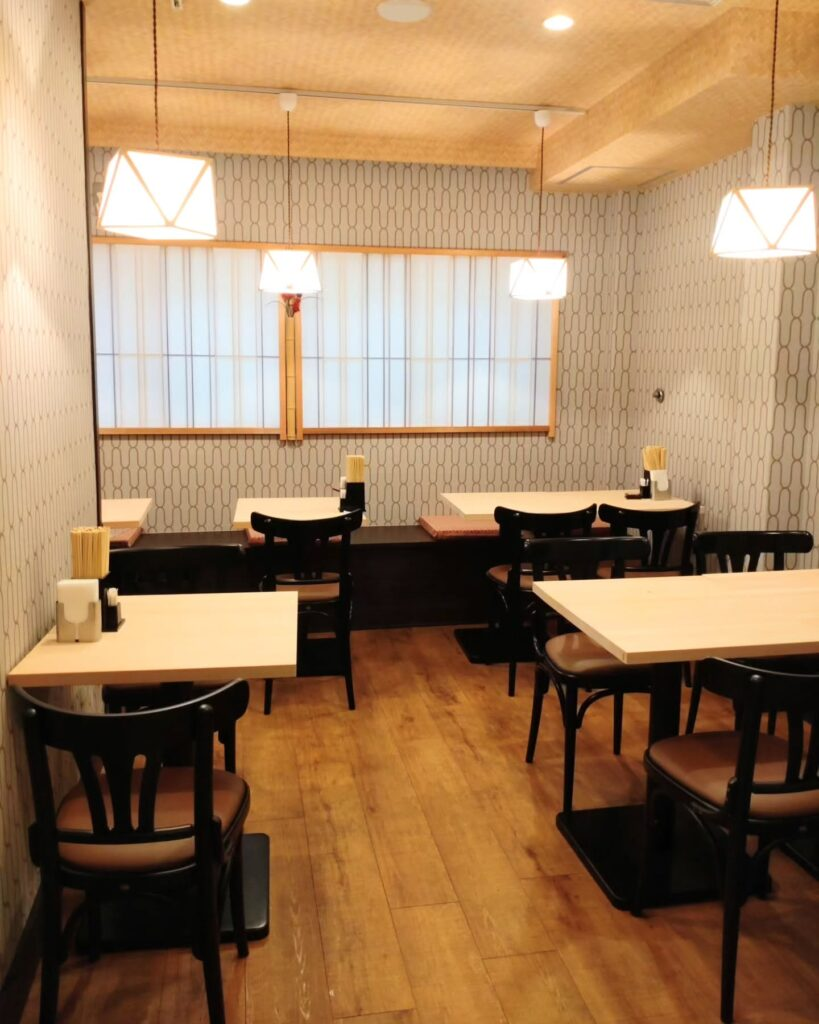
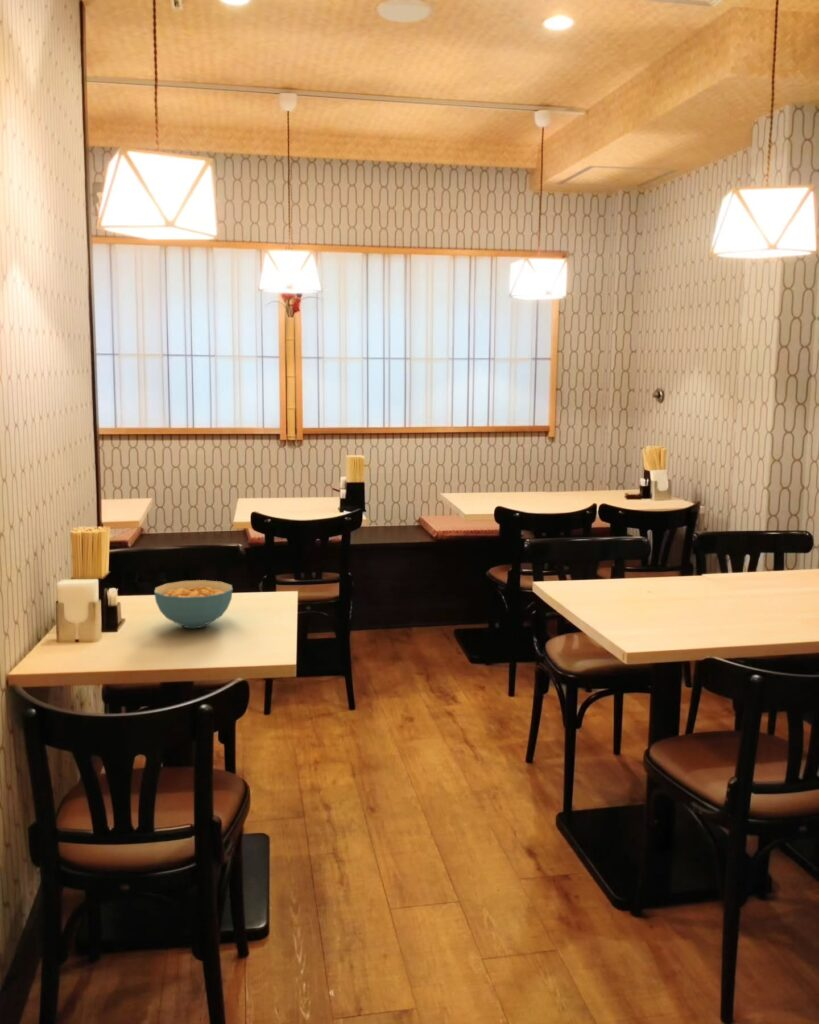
+ cereal bowl [153,579,234,629]
